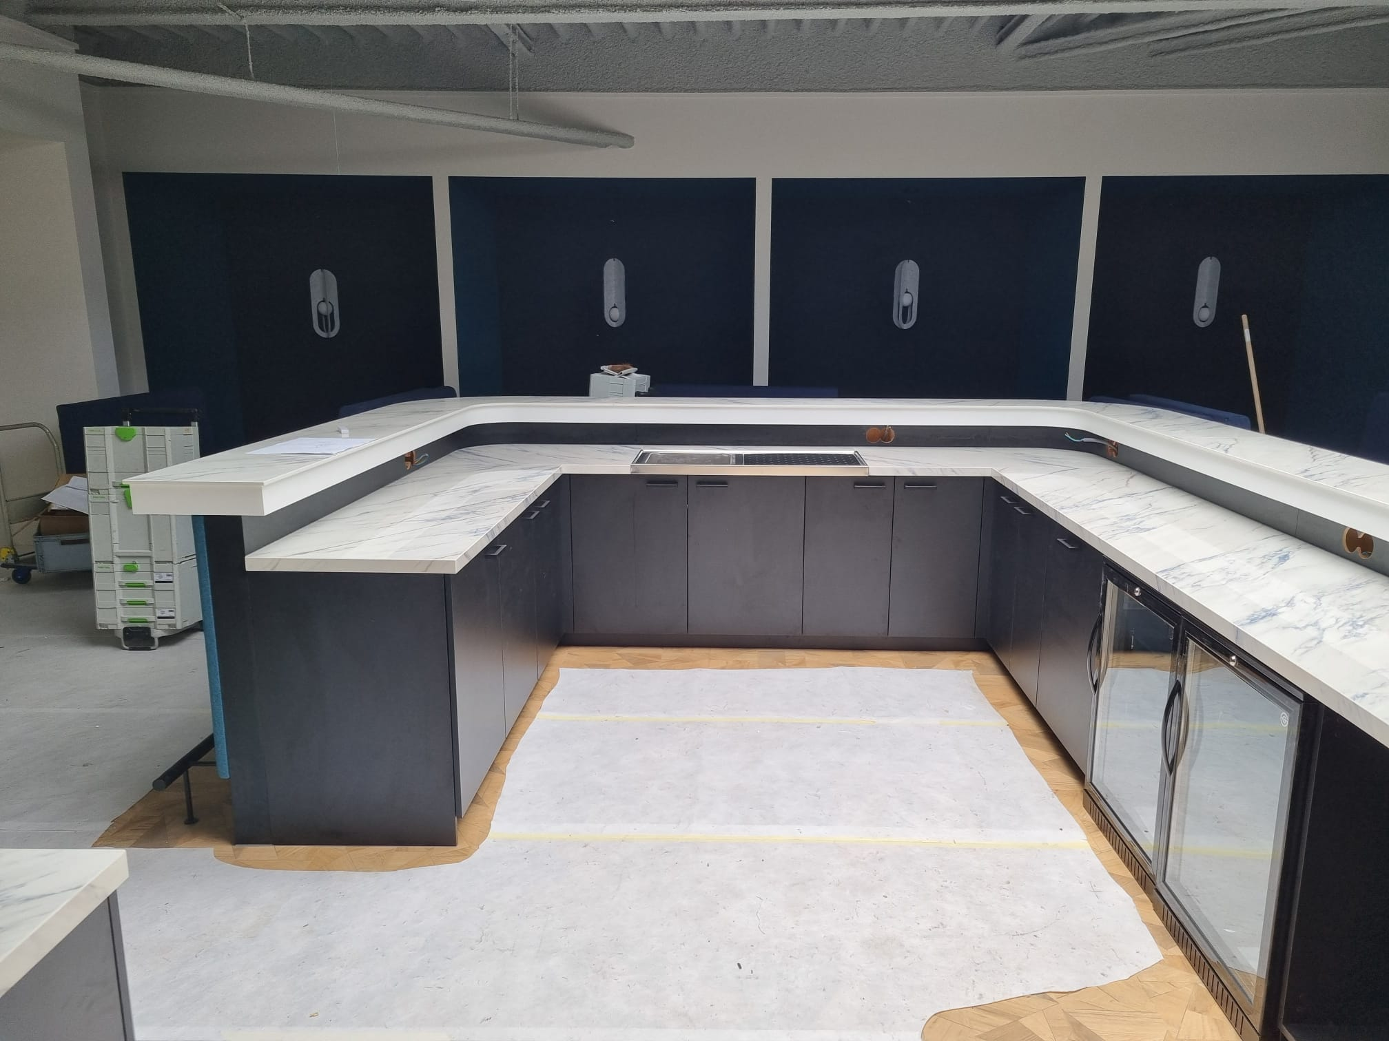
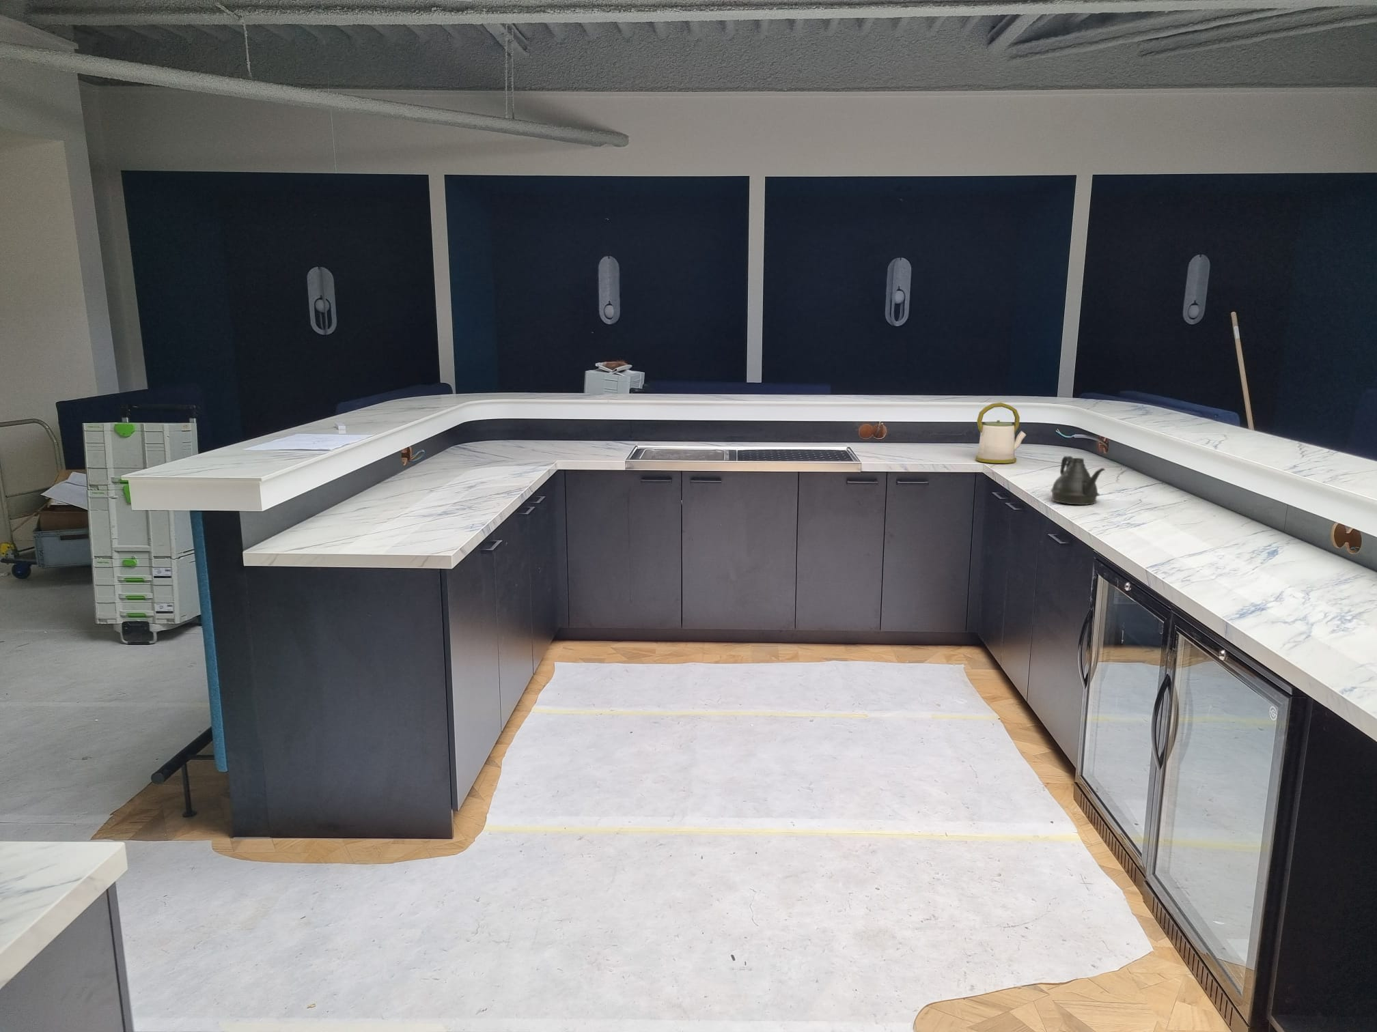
+ teapot [1050,455,1106,506]
+ kettle [975,402,1027,464]
